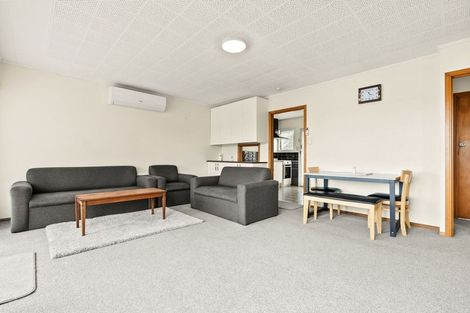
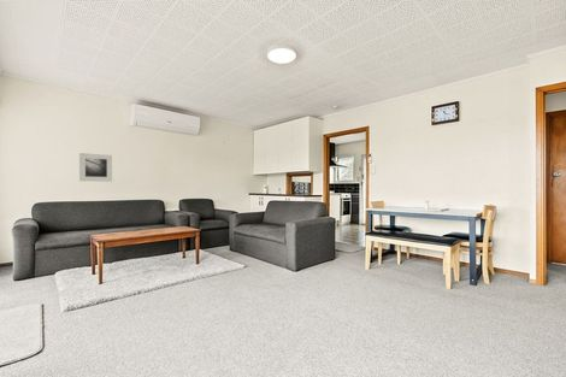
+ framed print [78,152,113,183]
